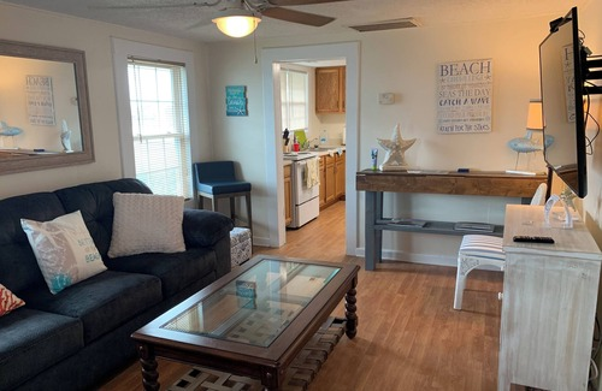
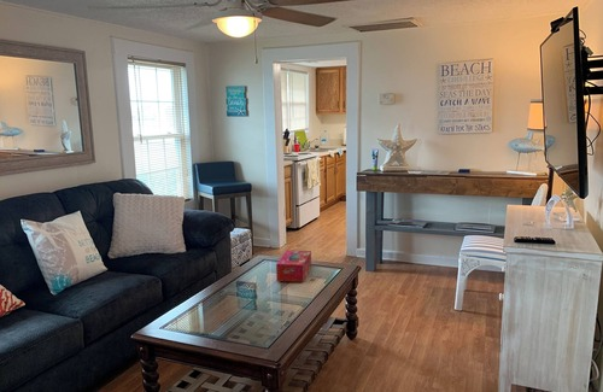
+ tissue box [275,250,312,283]
